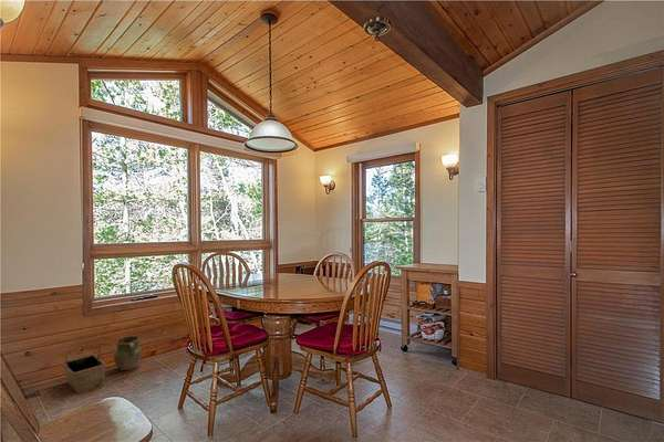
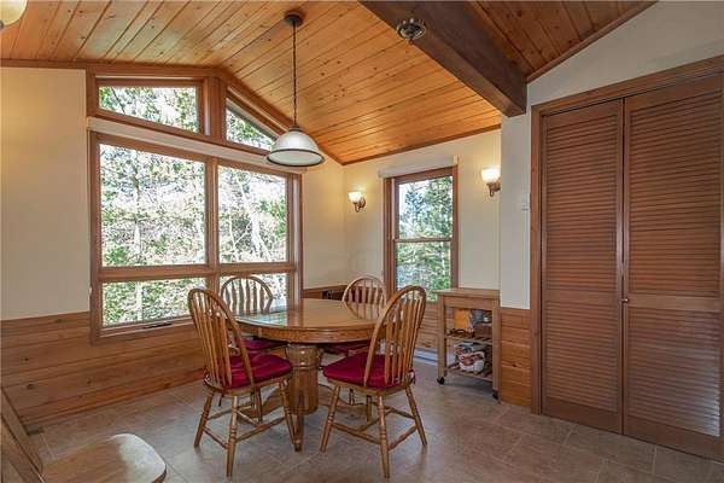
- ceramic jug [113,335,143,371]
- basket [61,344,107,393]
